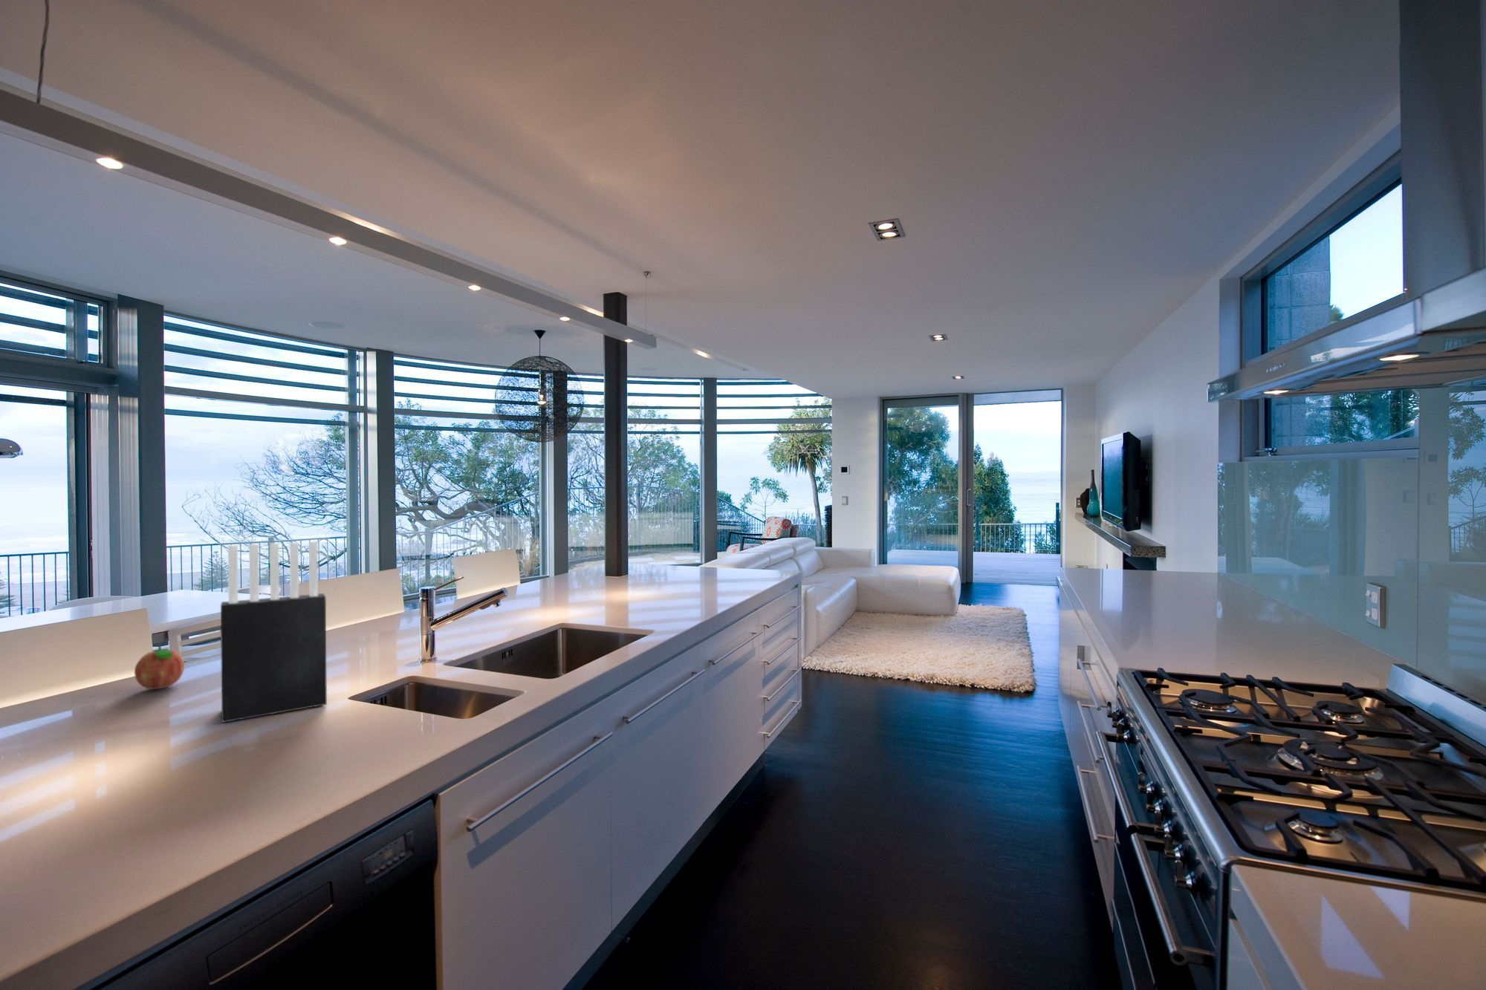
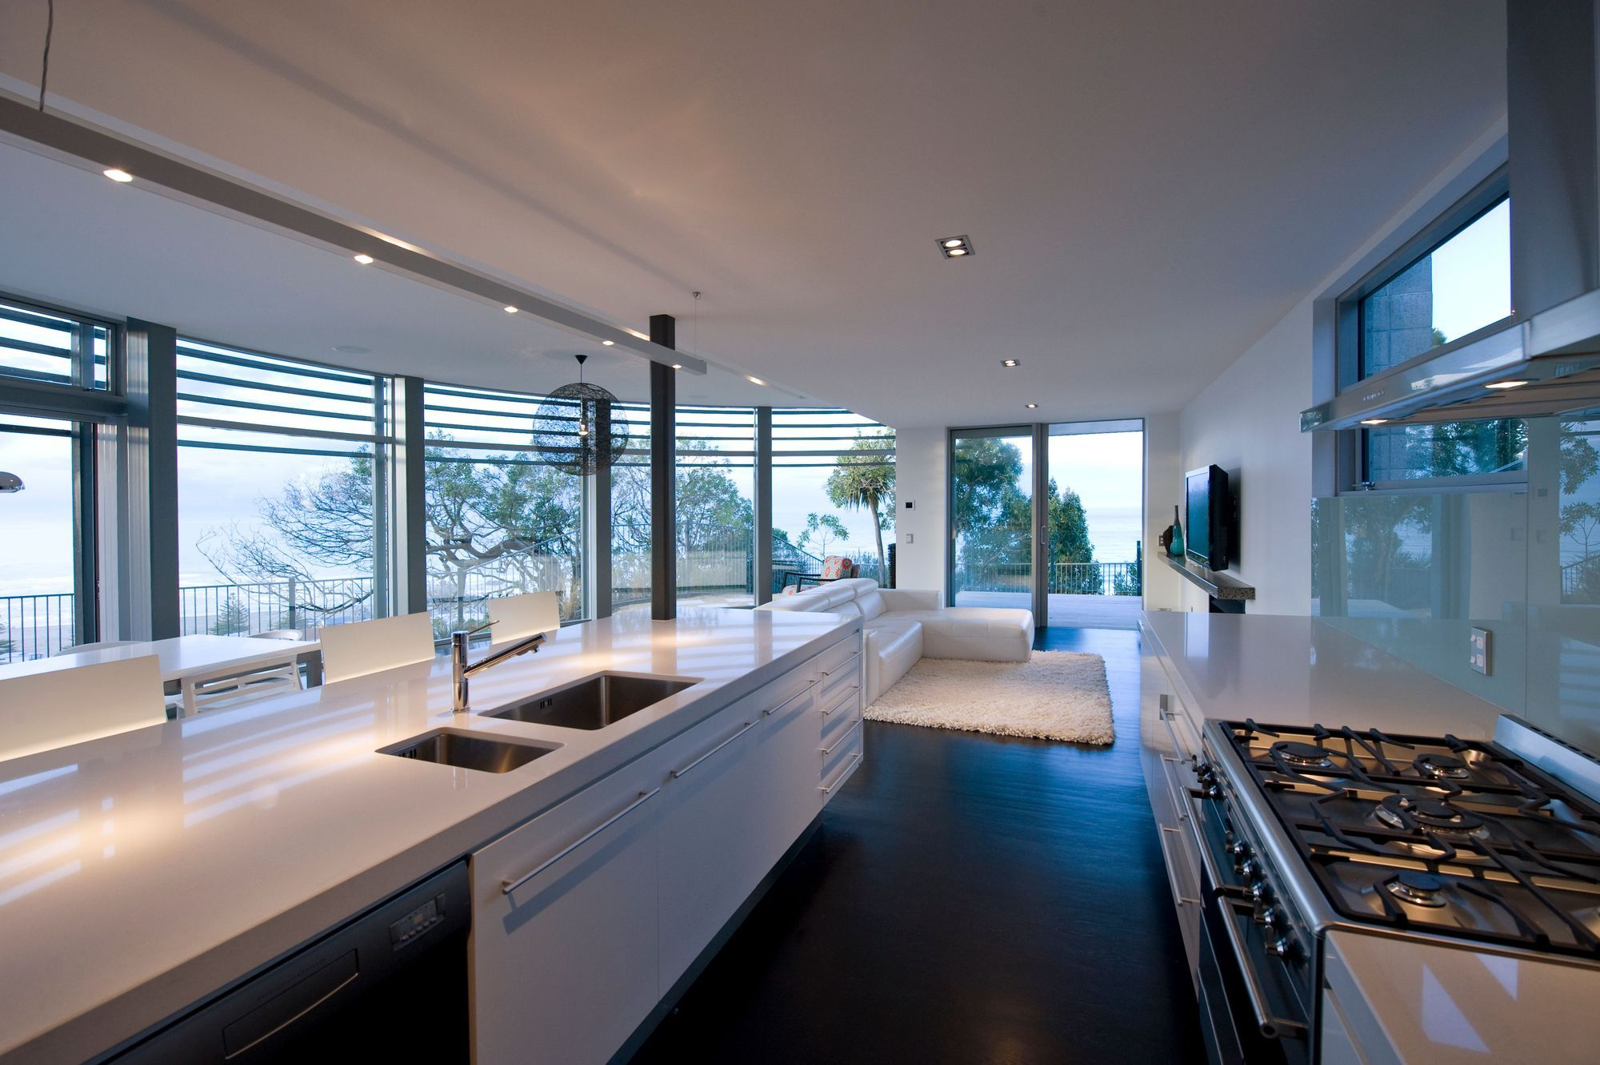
- fruit [134,644,185,689]
- knife block [220,540,328,724]
